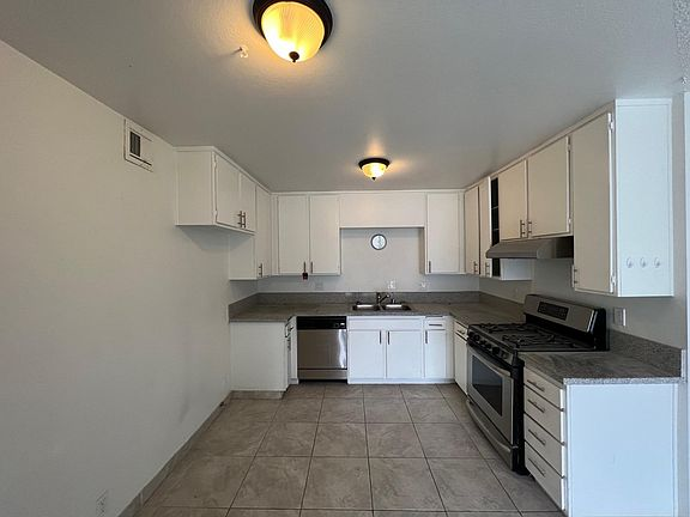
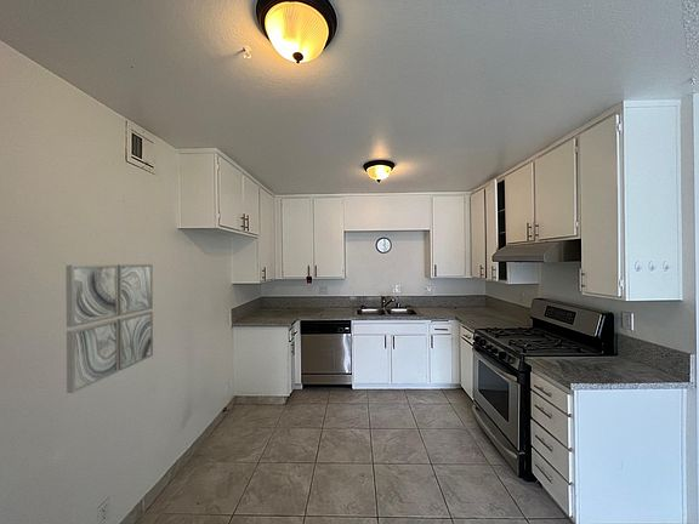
+ wall art [64,263,154,394]
